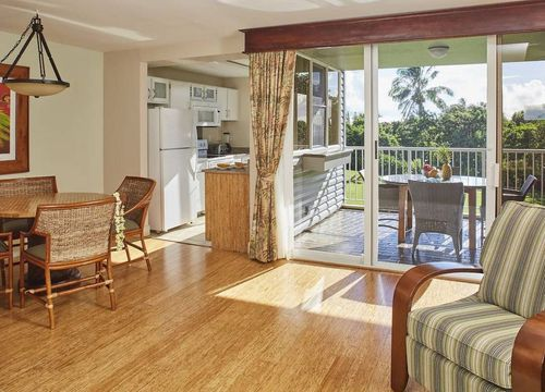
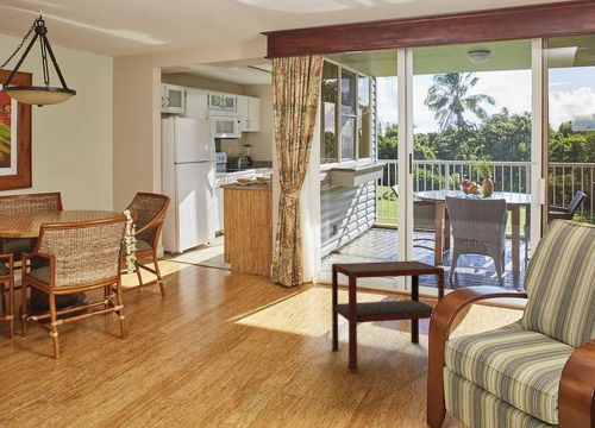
+ side table [331,259,445,371]
